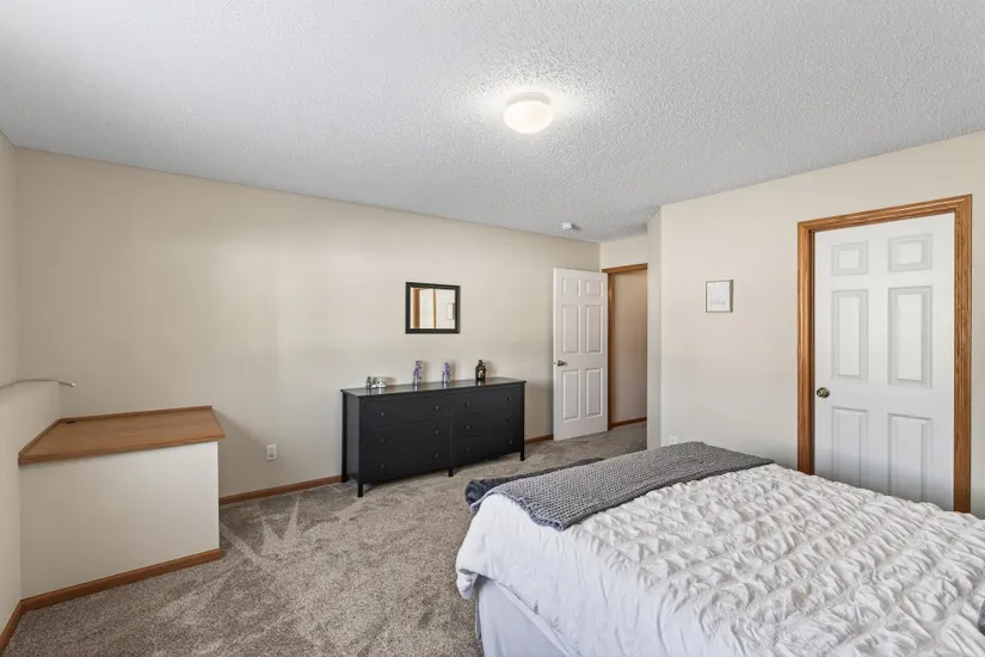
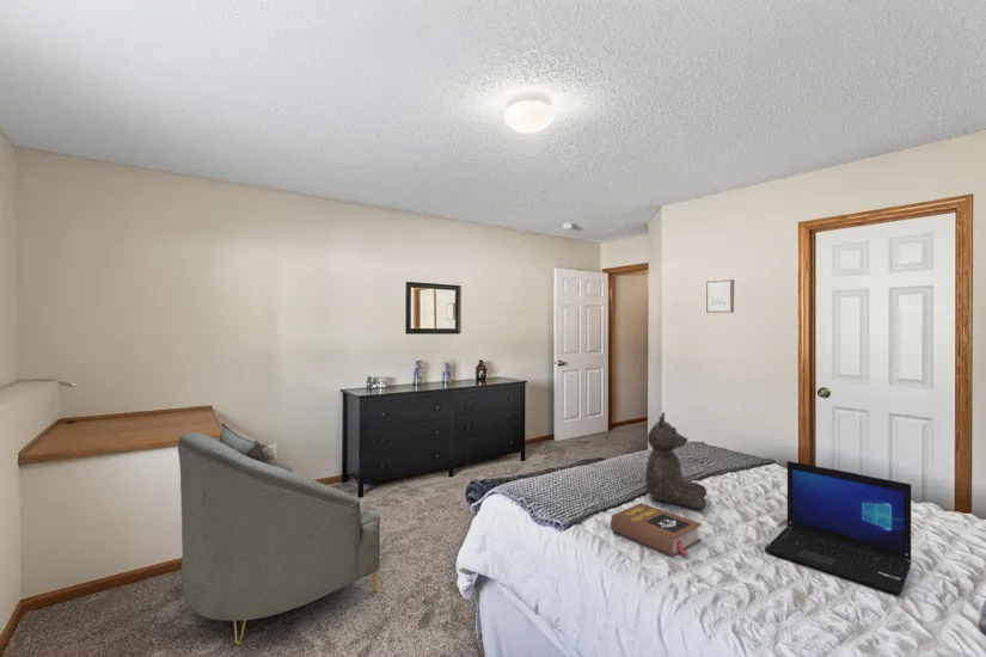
+ armchair [177,422,381,646]
+ book [610,502,703,558]
+ teddy bear [644,411,708,511]
+ laptop [764,460,913,596]
